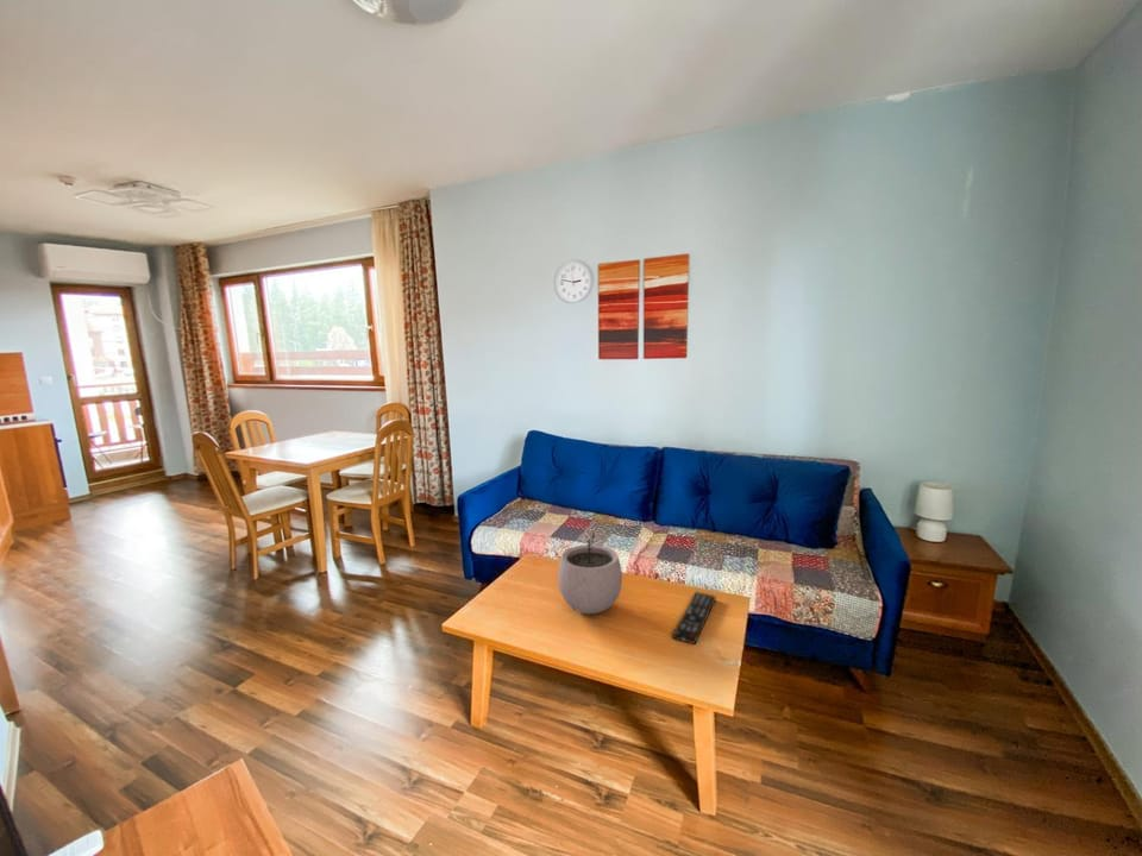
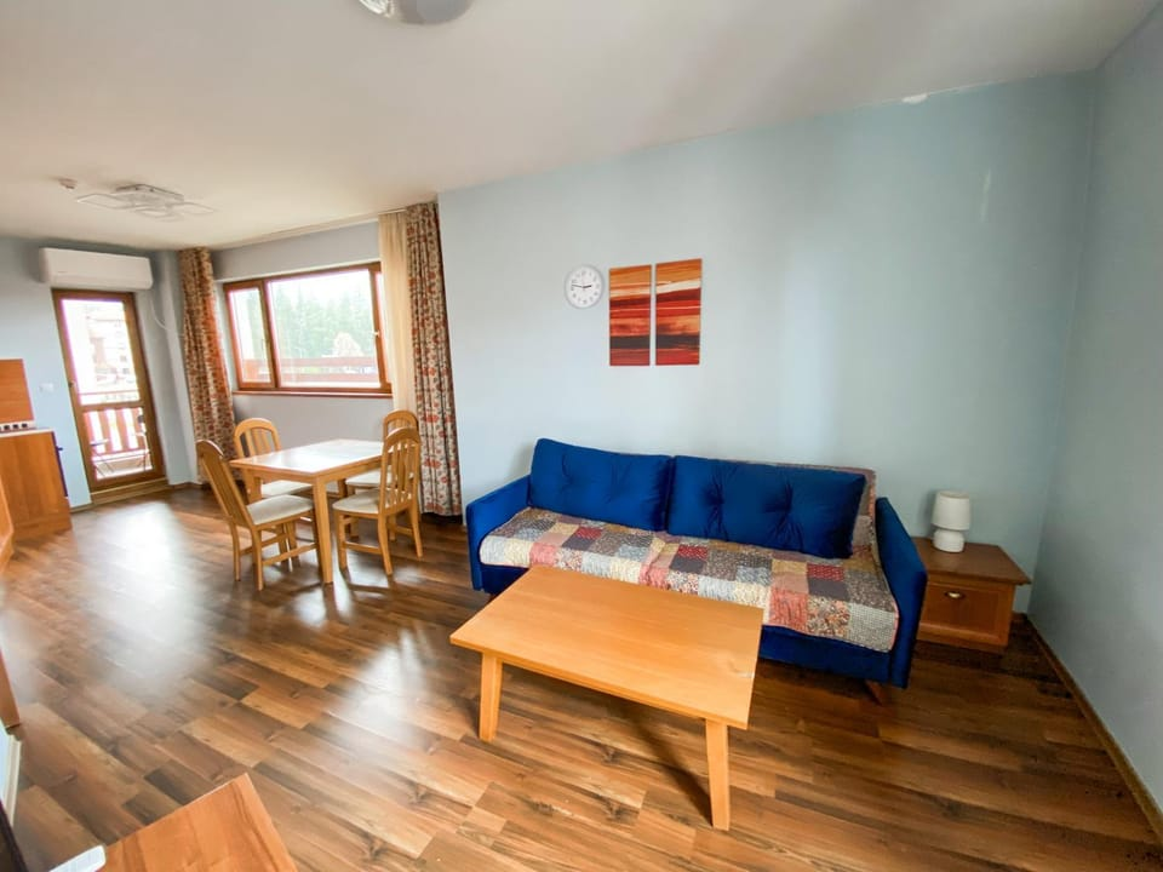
- remote control [671,591,717,646]
- plant pot [557,530,623,615]
